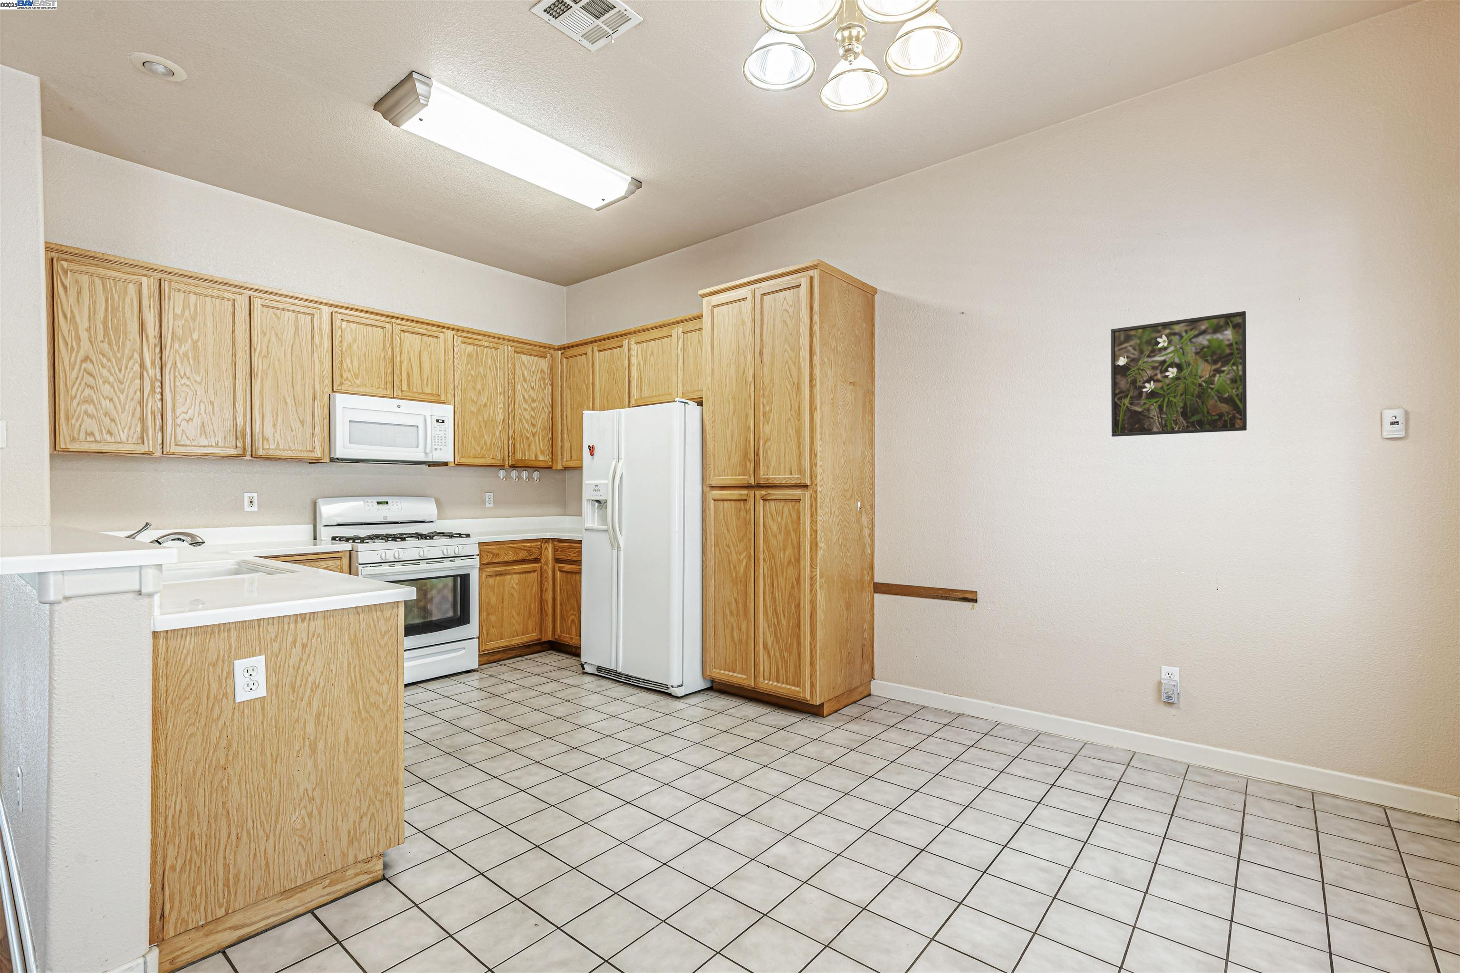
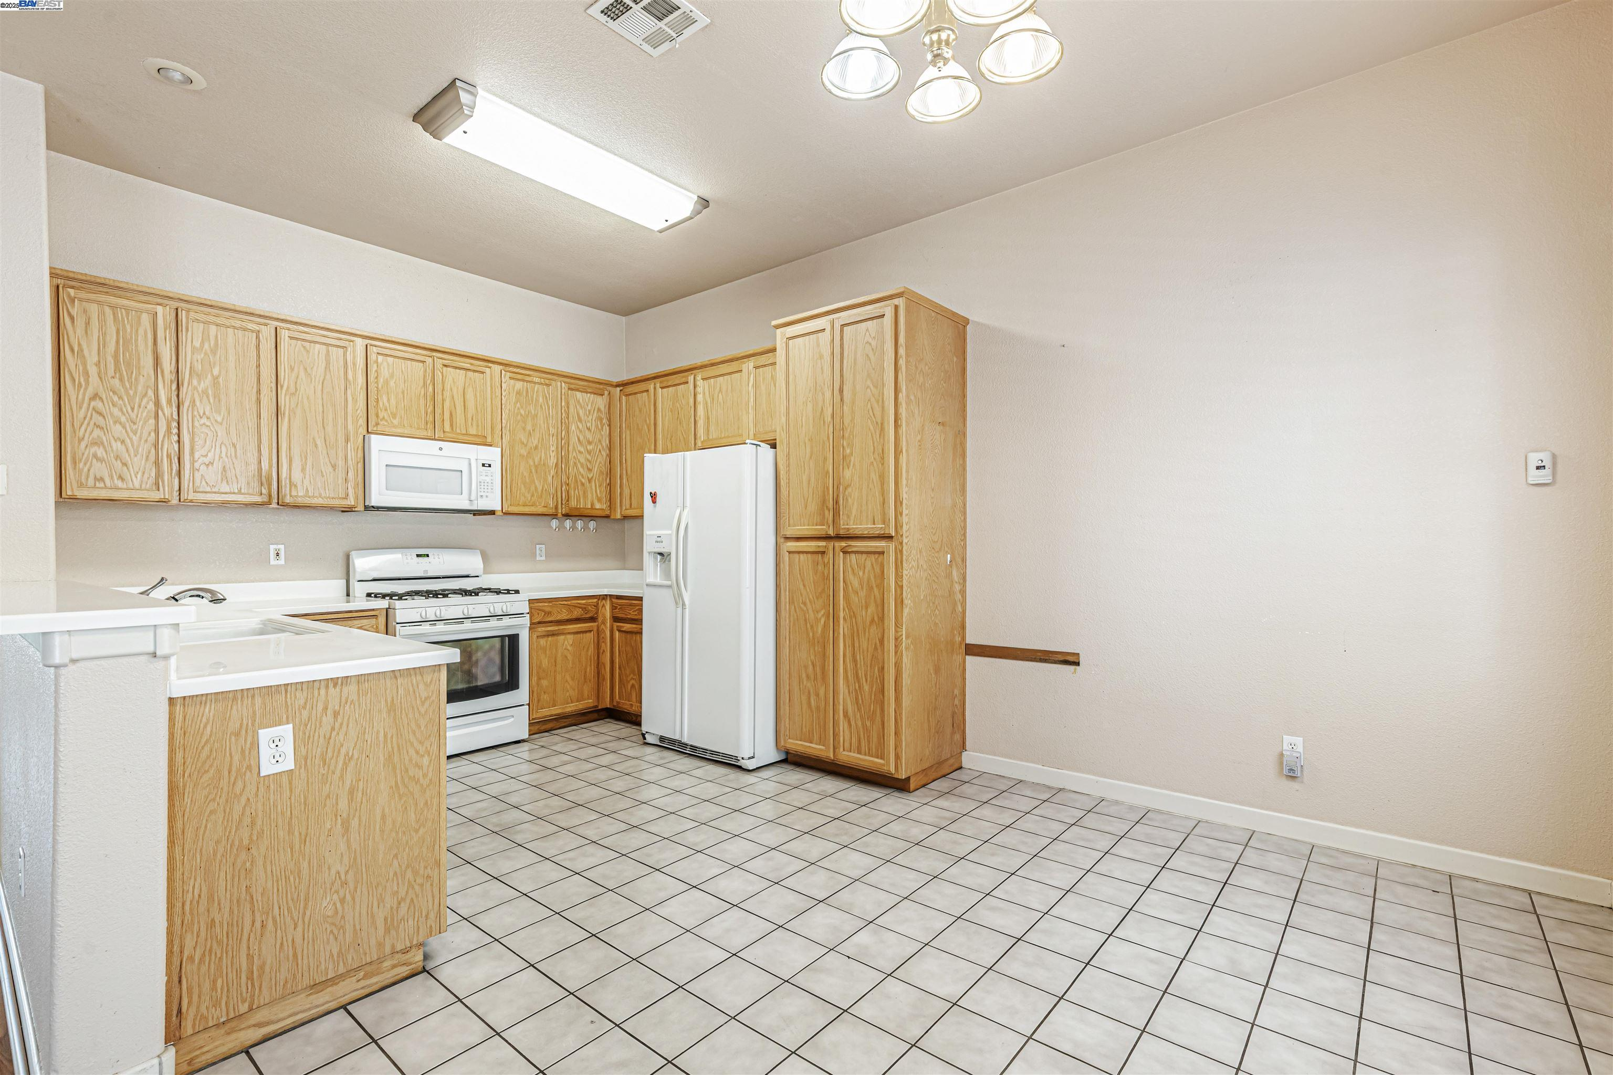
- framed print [1110,311,1247,437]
